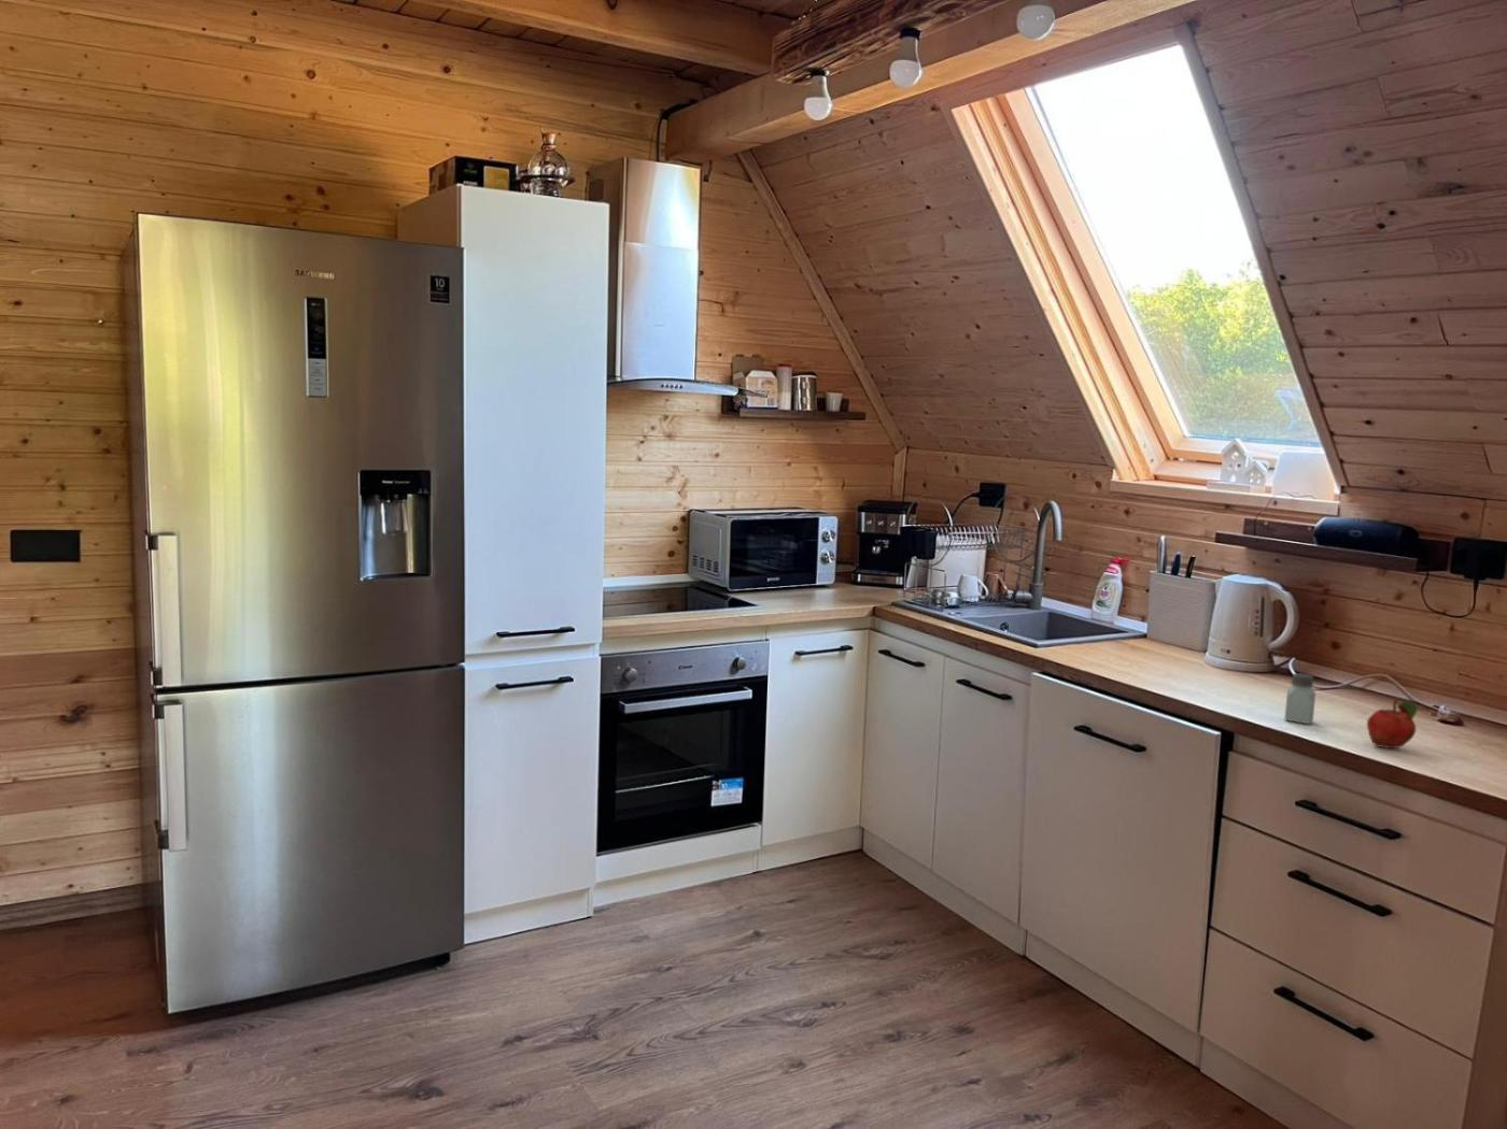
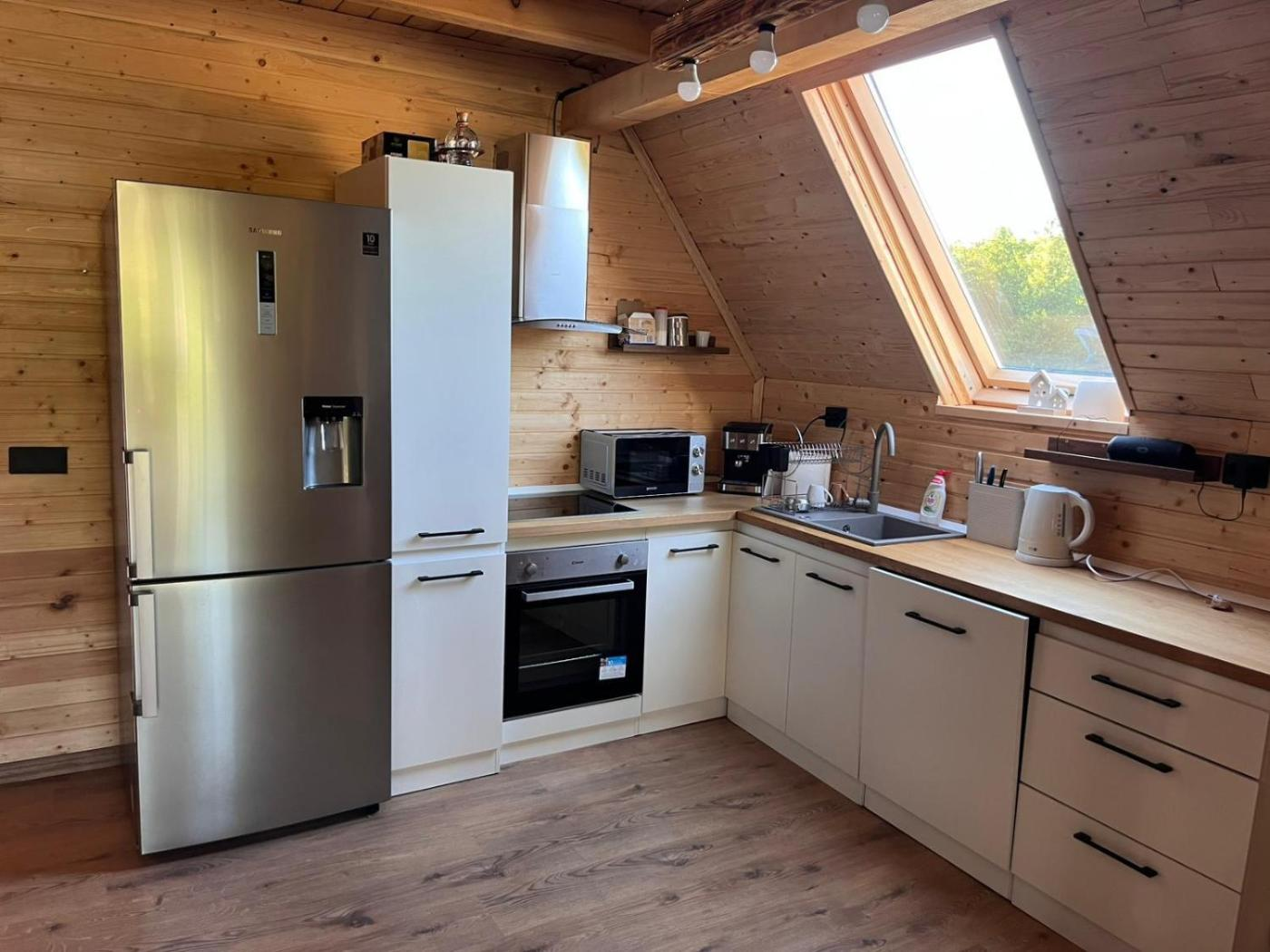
- saltshaker [1284,672,1316,725]
- fruit [1366,699,1419,750]
